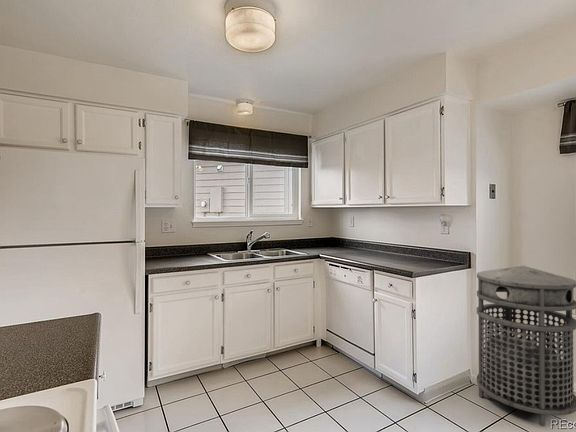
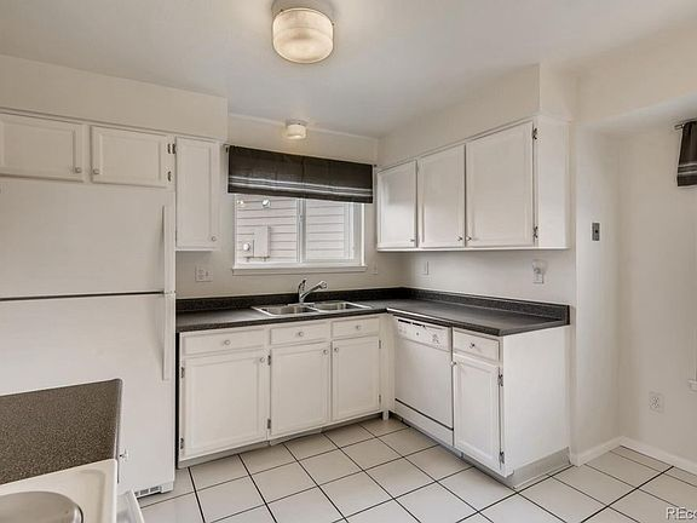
- trash can [476,265,576,427]
